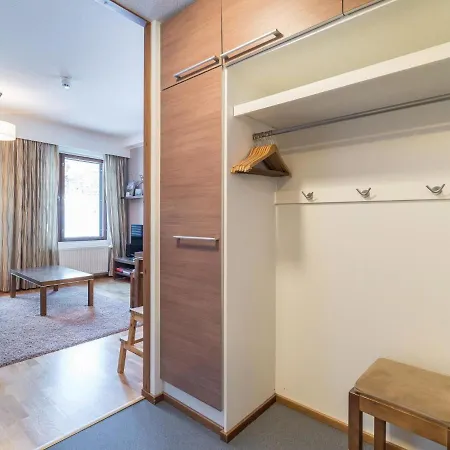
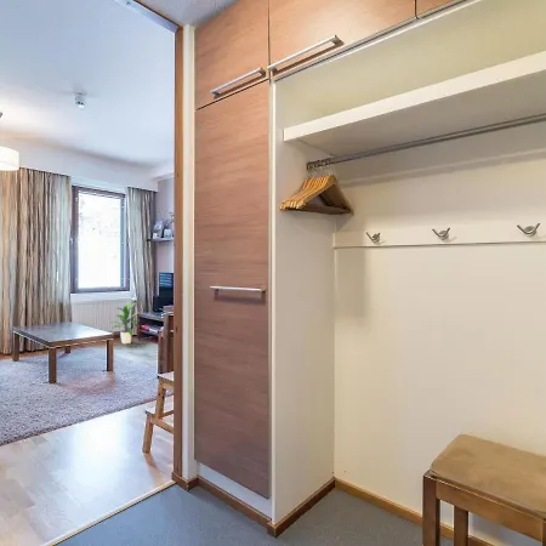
+ indoor plant [109,301,138,345]
